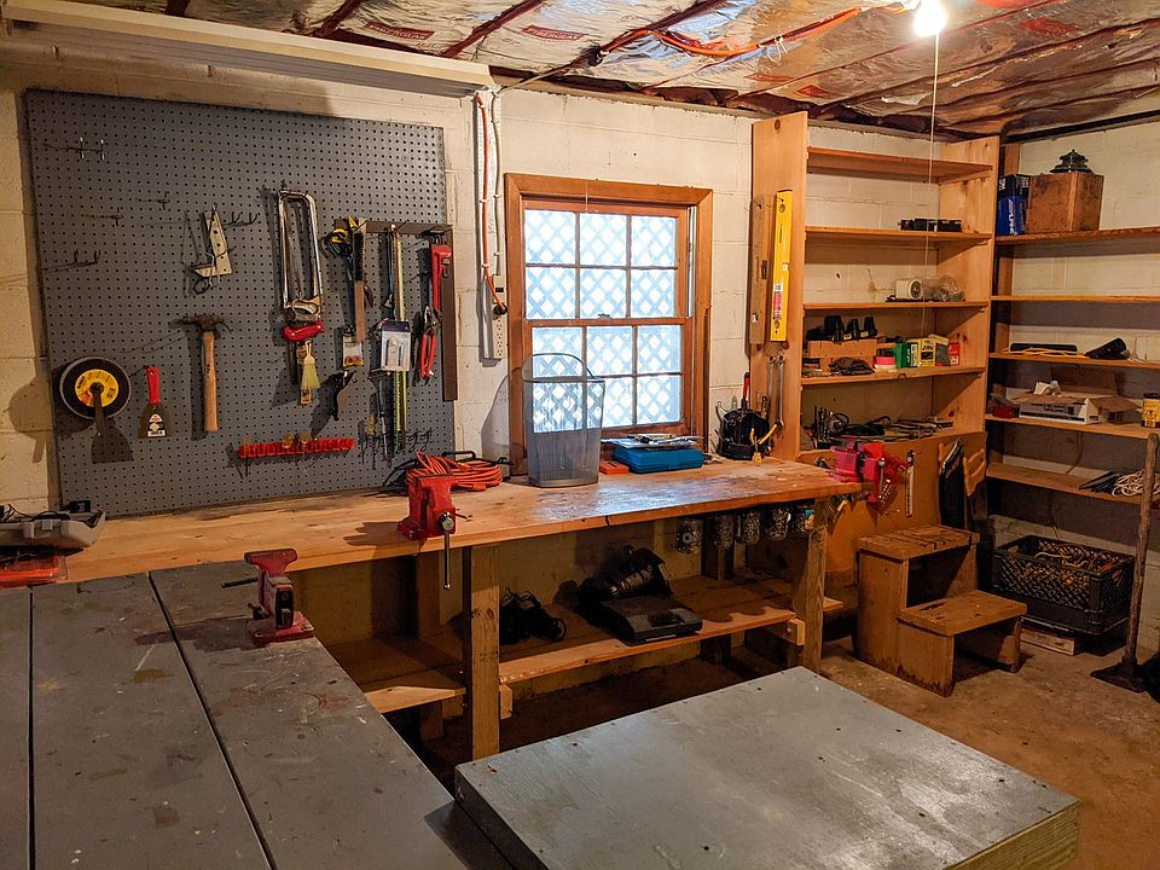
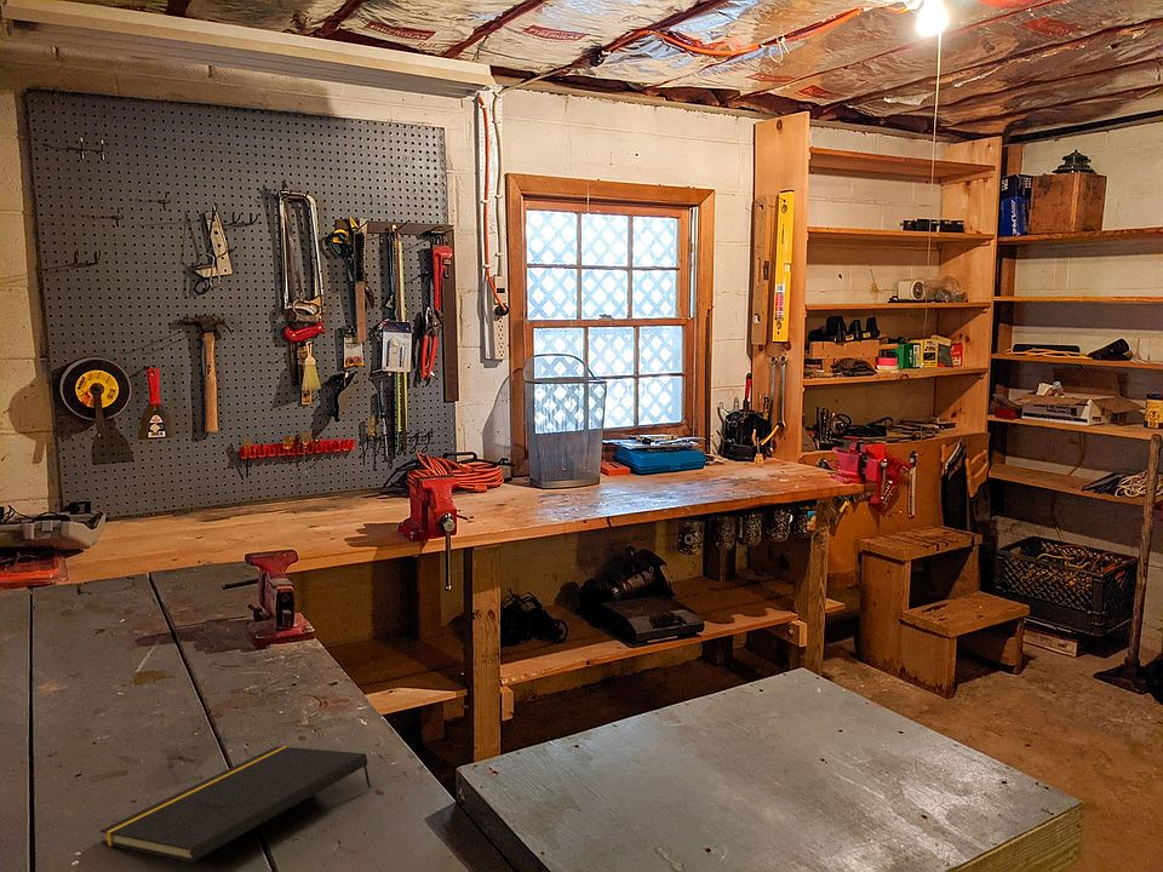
+ notepad [99,745,372,864]
